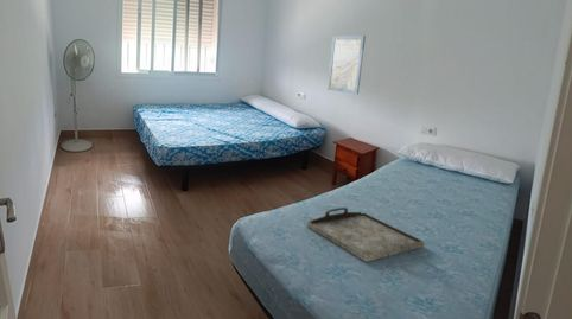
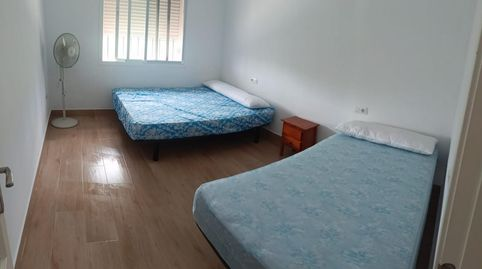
- wall art [326,34,367,95]
- serving tray [306,206,426,263]
